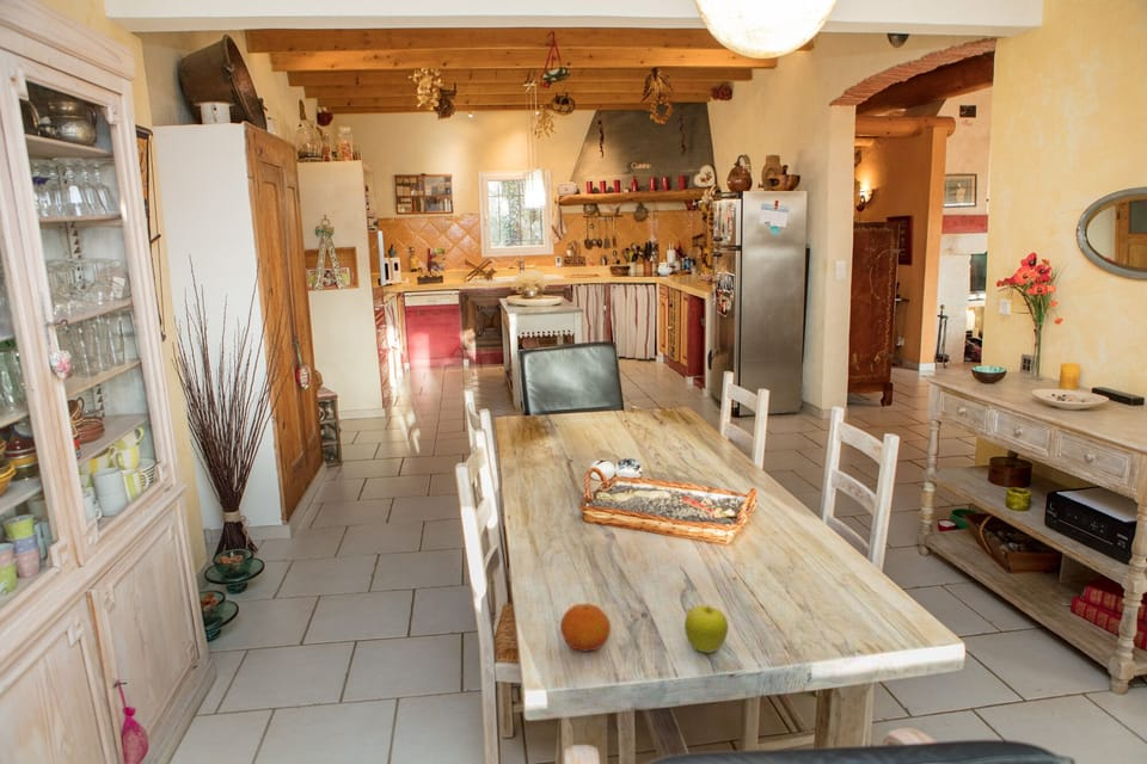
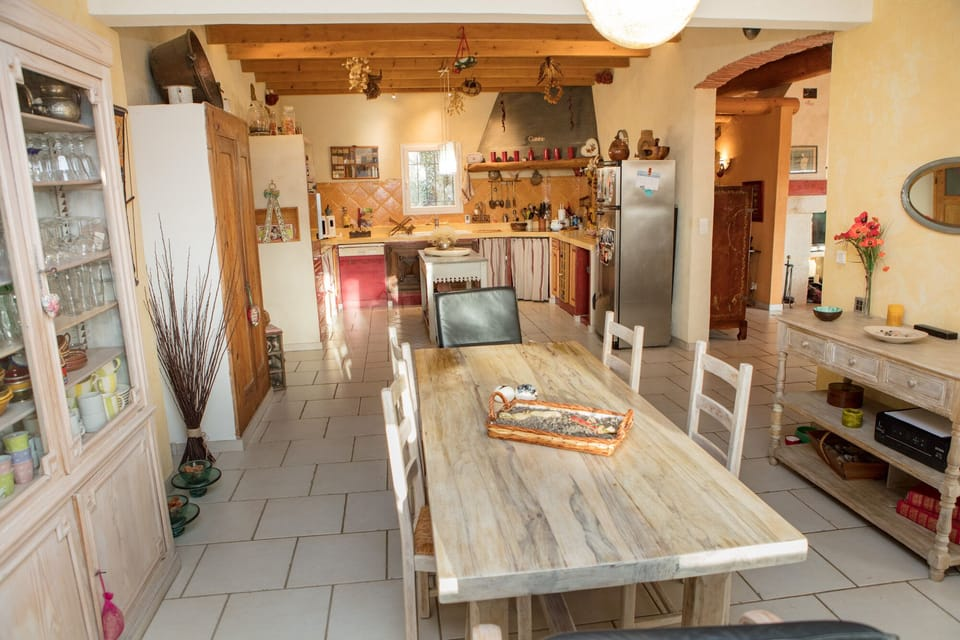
- fruit [559,603,612,652]
- fruit [683,604,729,654]
